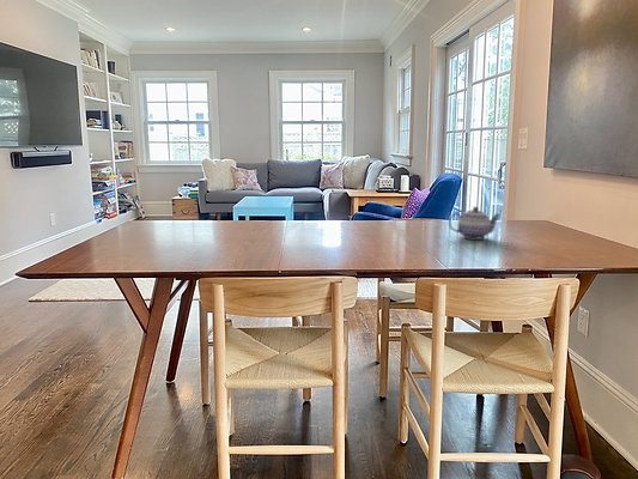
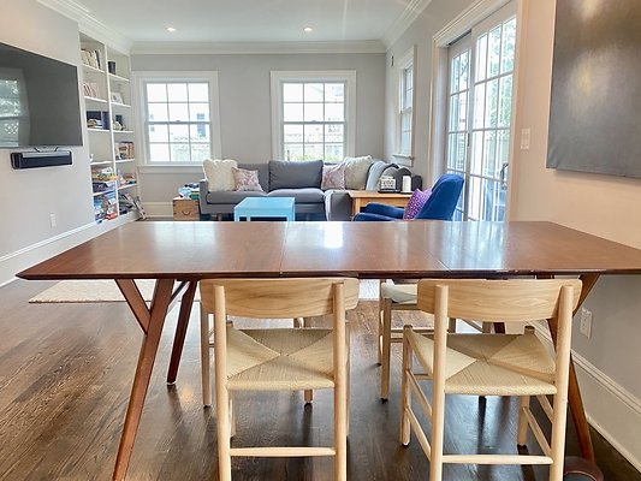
- teapot [448,206,502,241]
